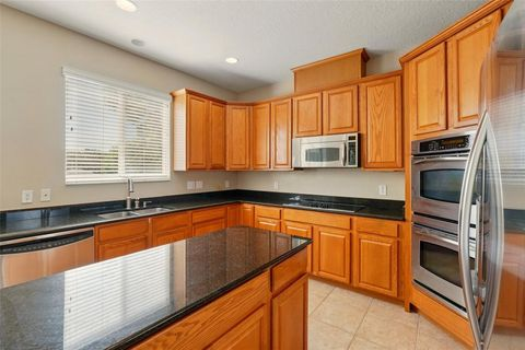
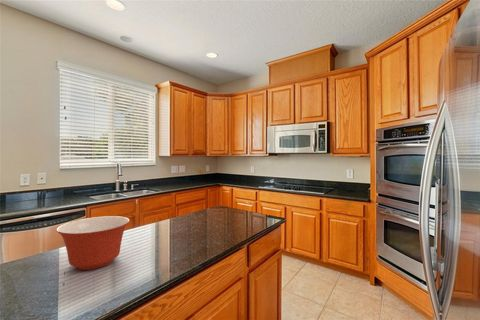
+ mixing bowl [55,215,131,271]
